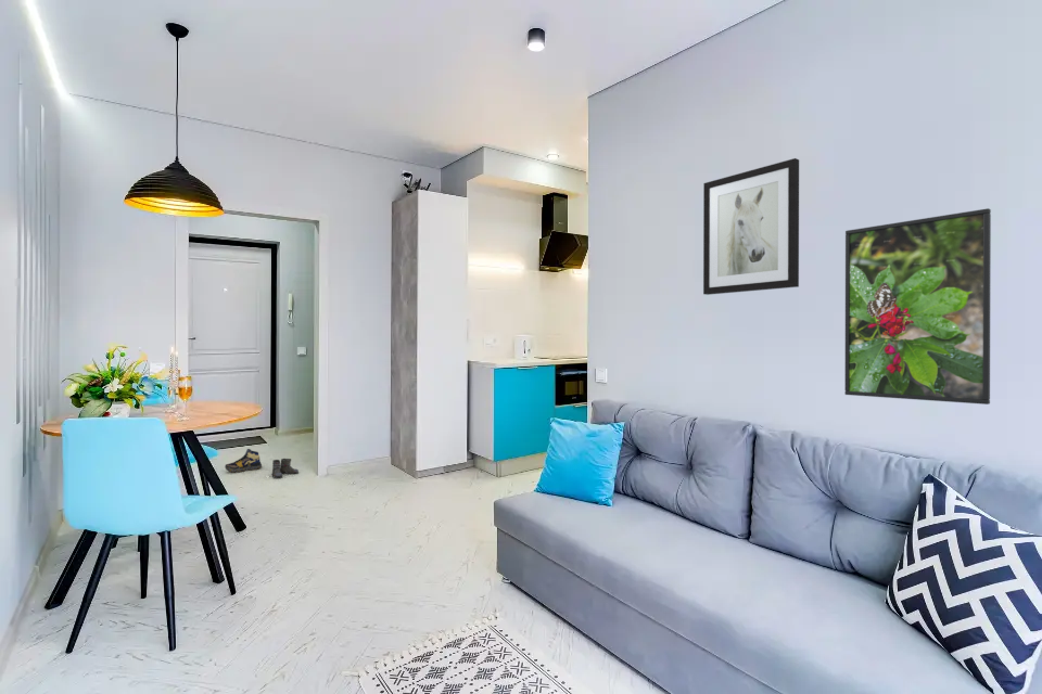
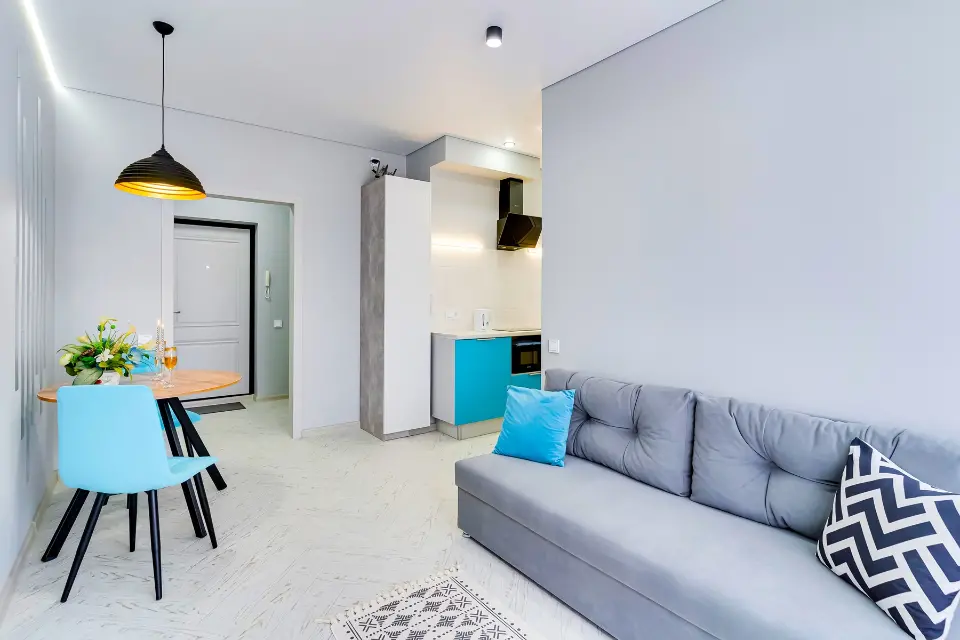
- shoe [224,448,263,474]
- wall art [702,157,800,296]
- boots [270,458,300,479]
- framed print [843,207,992,406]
